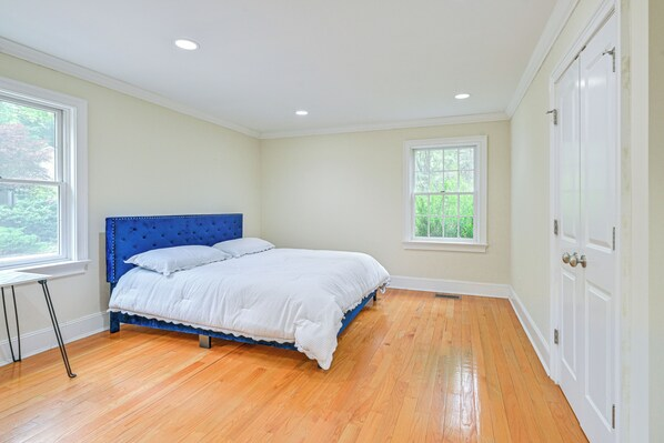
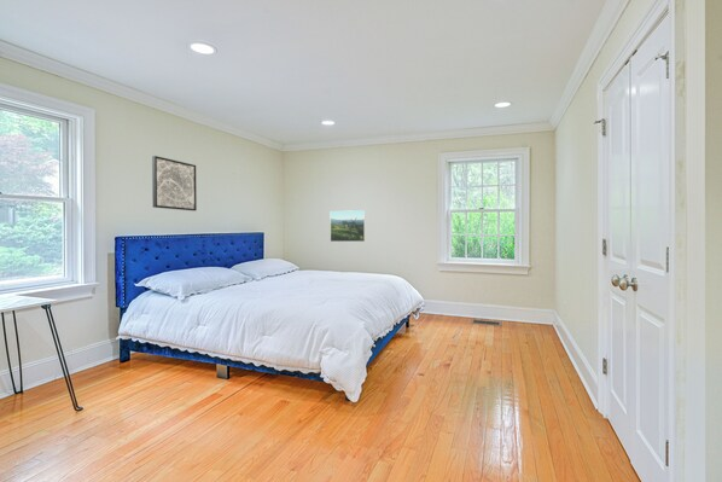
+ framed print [330,209,367,243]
+ wall art [151,155,198,211]
